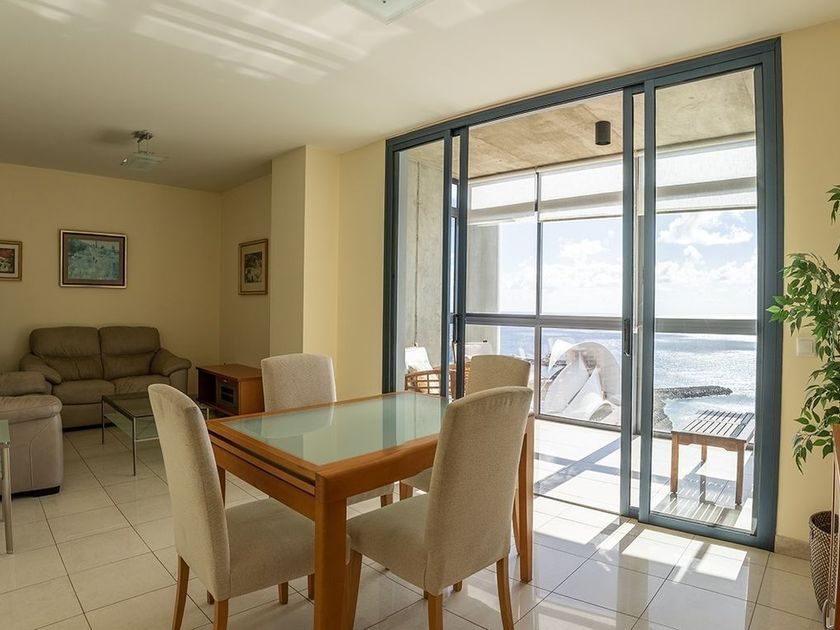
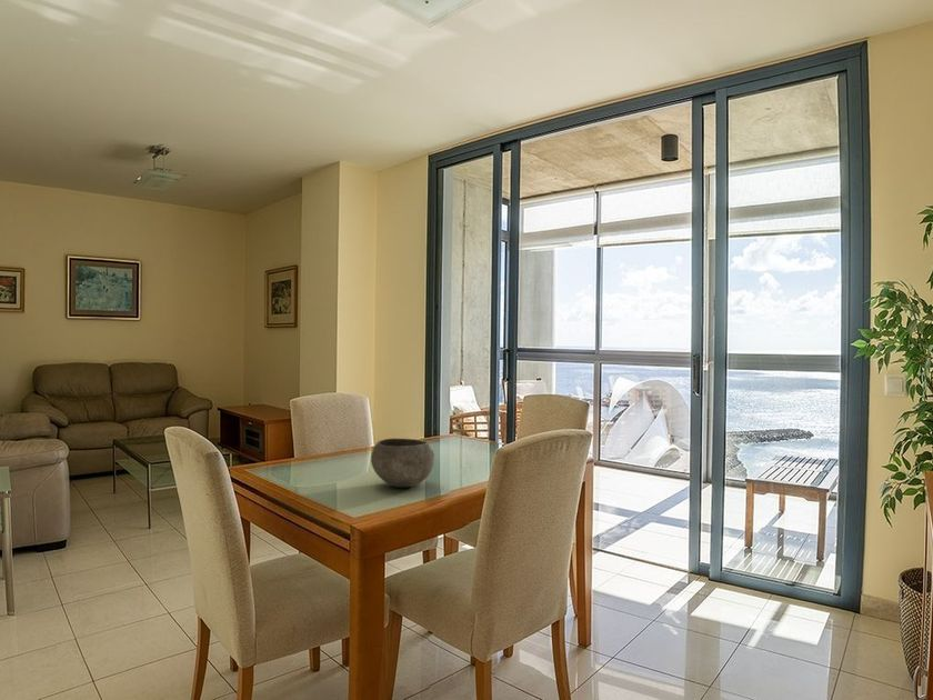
+ bowl [370,438,435,488]
